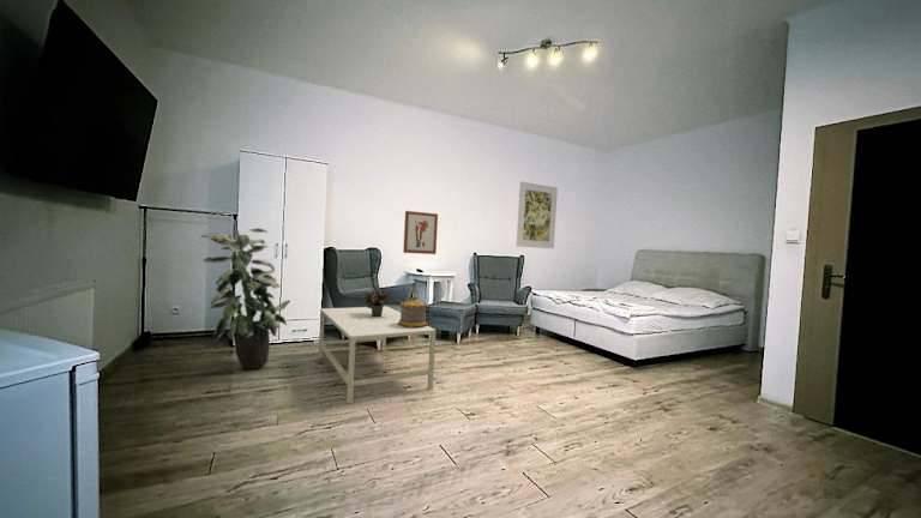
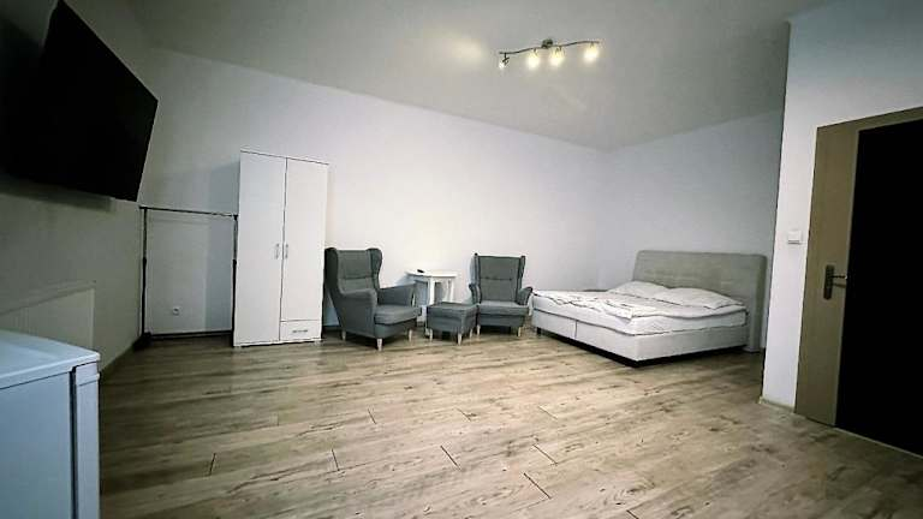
- coffee table [318,306,437,405]
- wall art [402,210,439,255]
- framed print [516,181,559,249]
- potted plant [363,289,396,317]
- indoor plant [199,227,291,371]
- decorative container [398,294,429,329]
